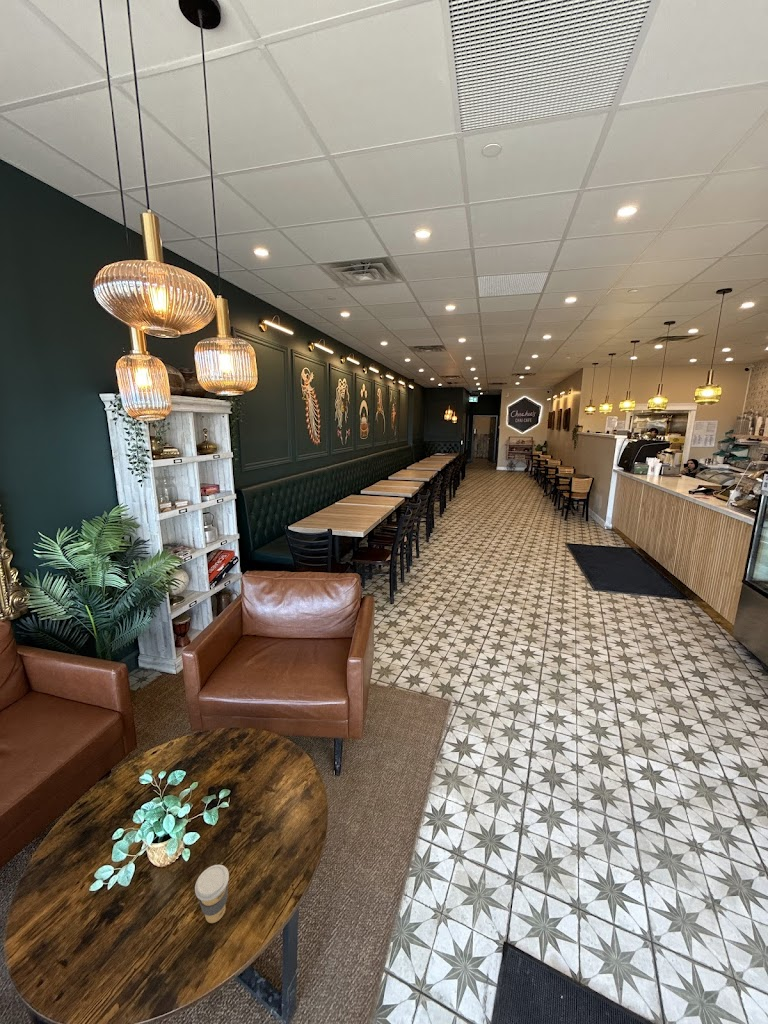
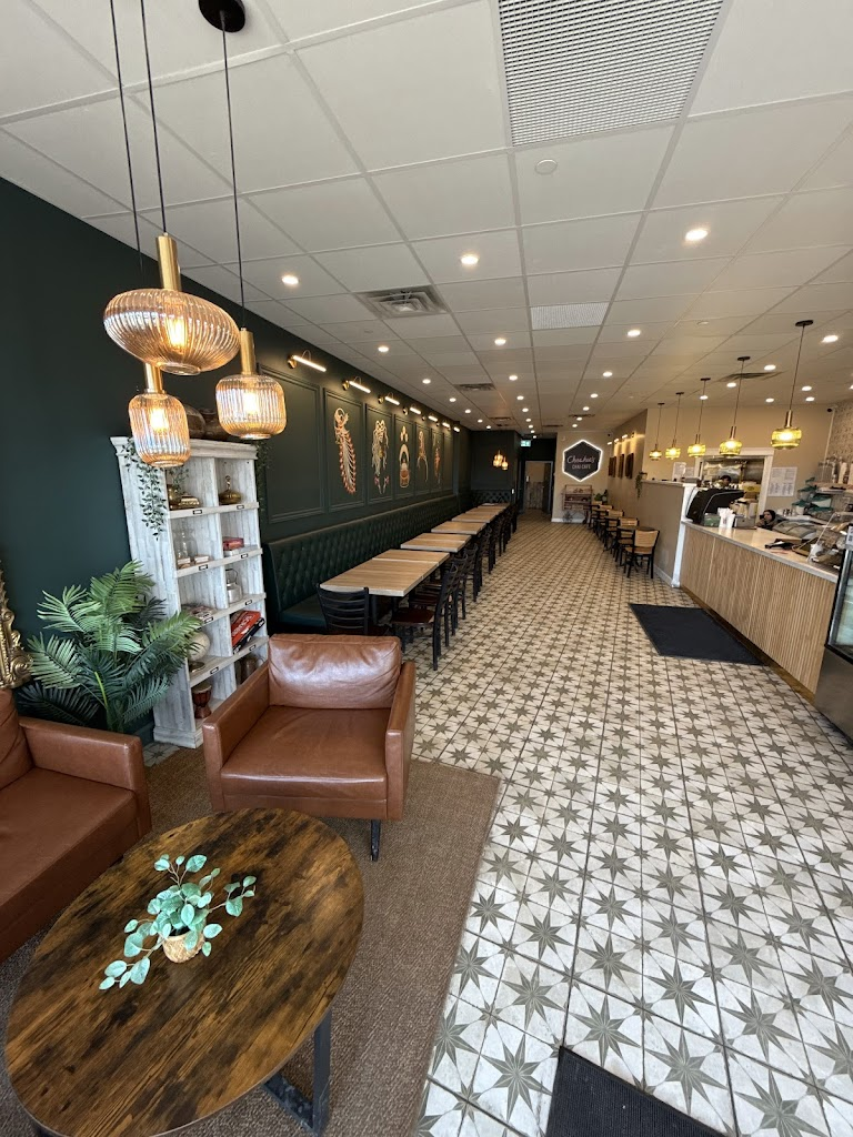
- coffee cup [194,864,230,924]
